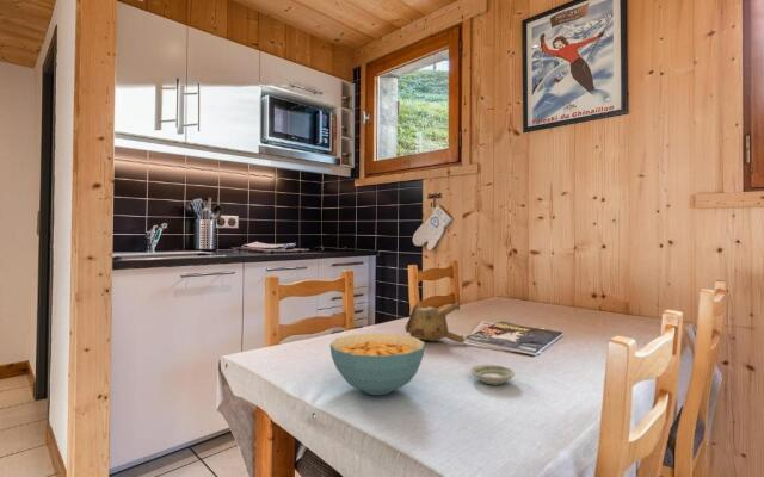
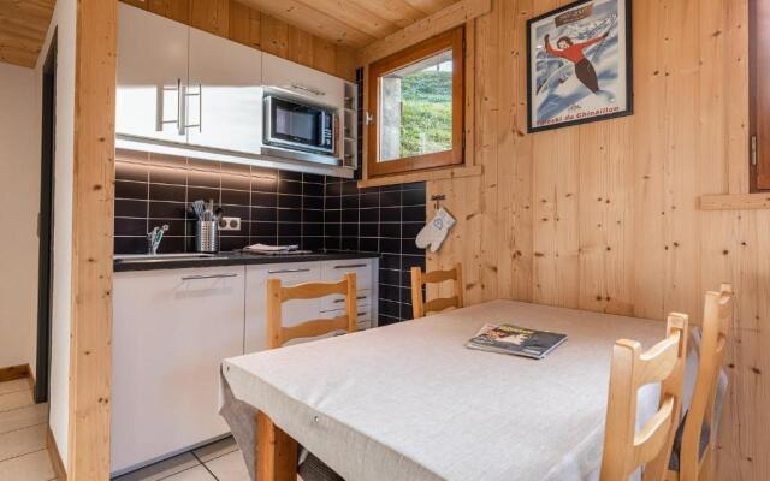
- teapot [403,299,467,343]
- cereal bowl [328,332,426,396]
- saucer [469,364,516,385]
